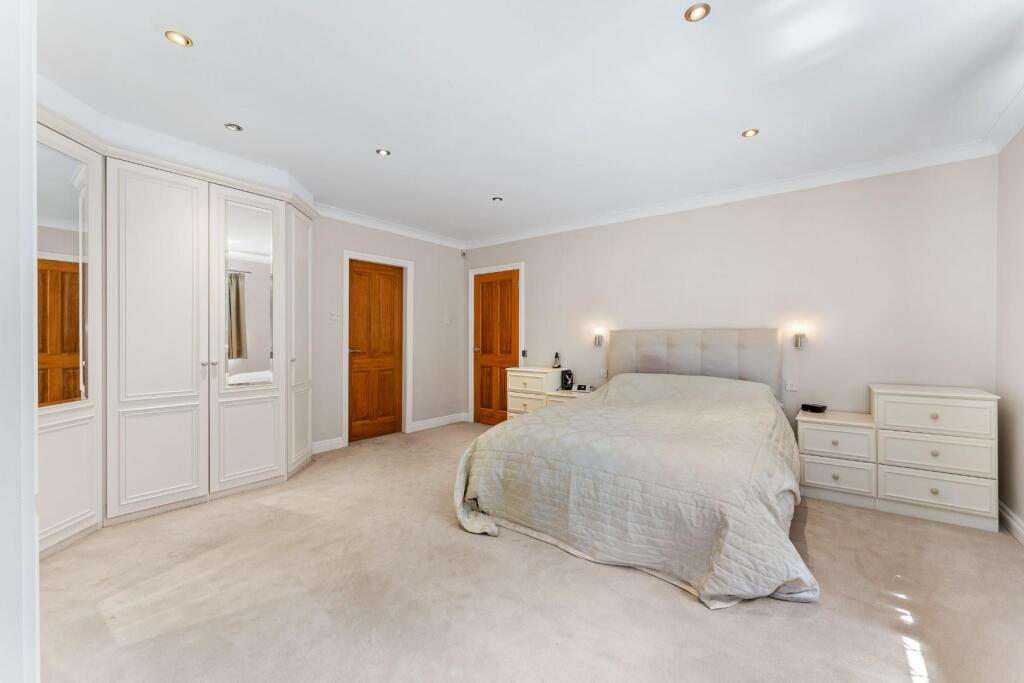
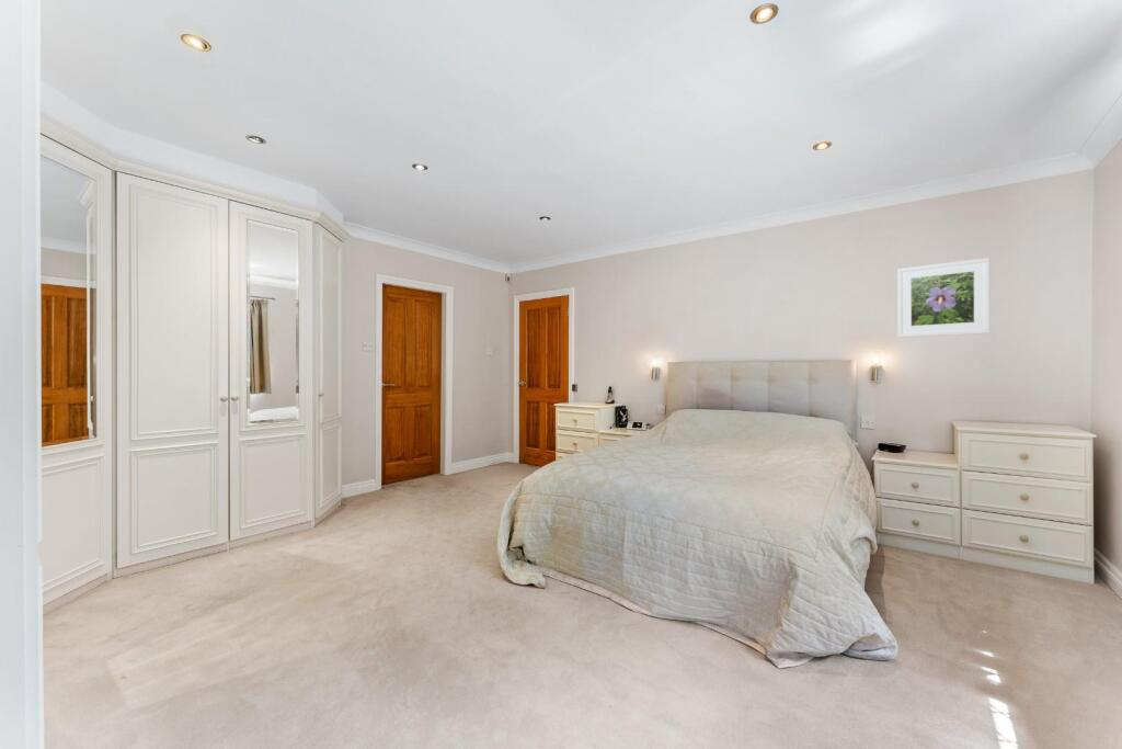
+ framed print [896,257,991,339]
